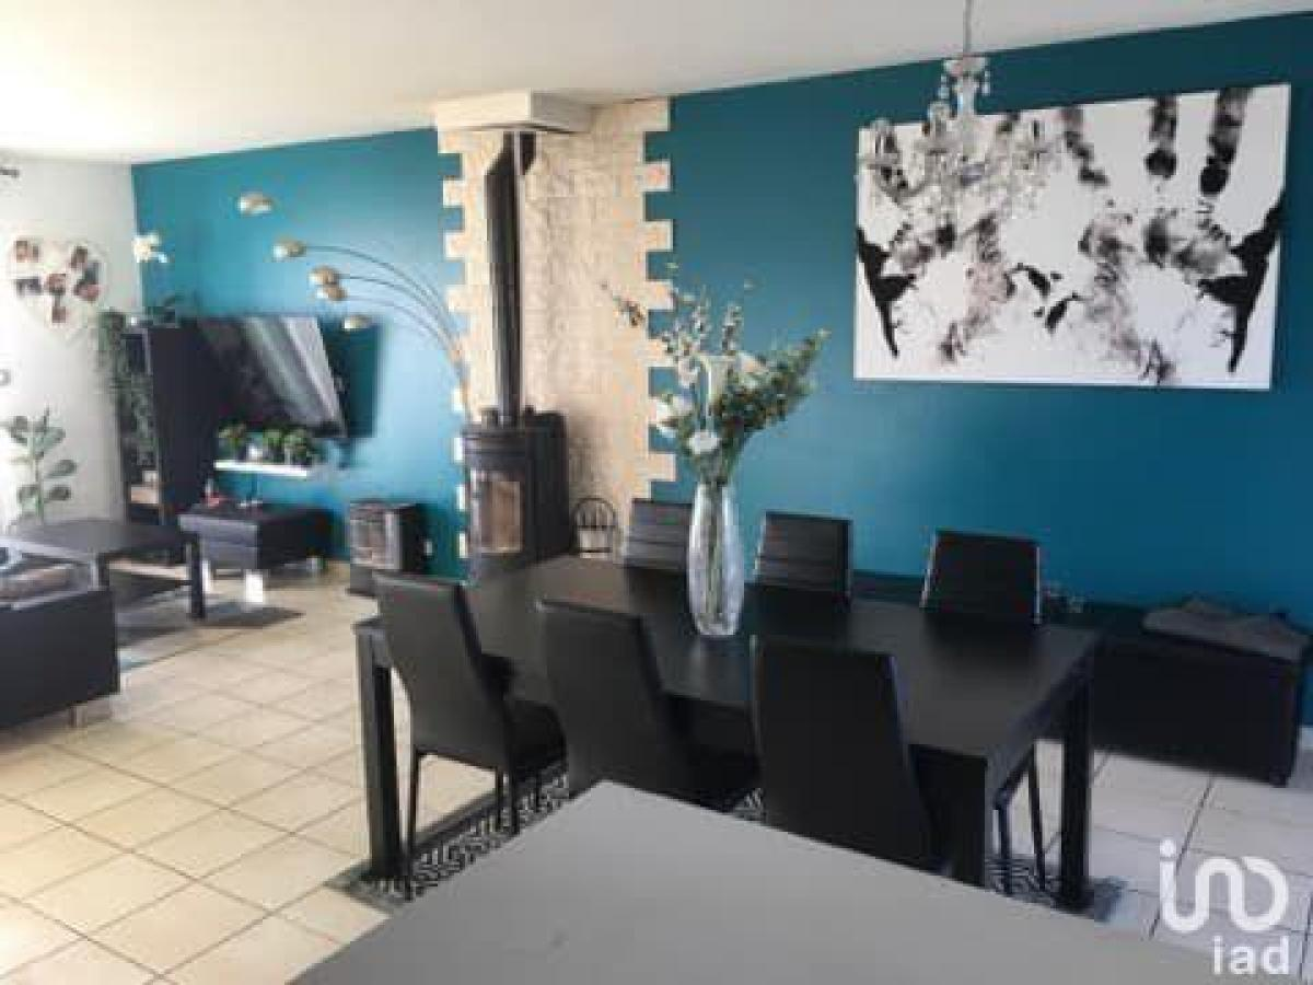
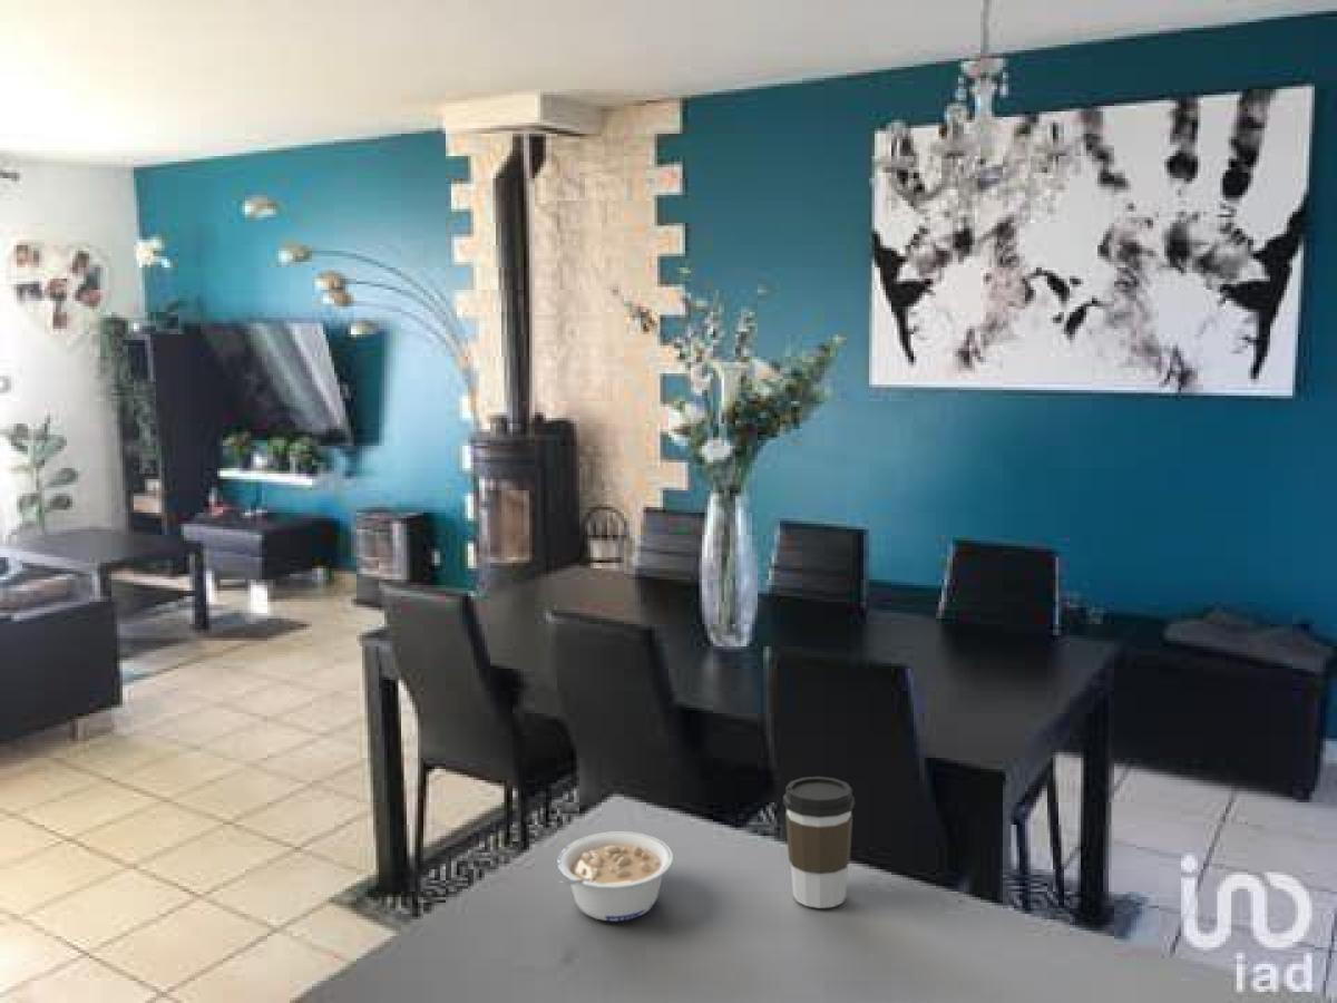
+ coffee cup [782,776,856,909]
+ legume [556,830,674,922]
